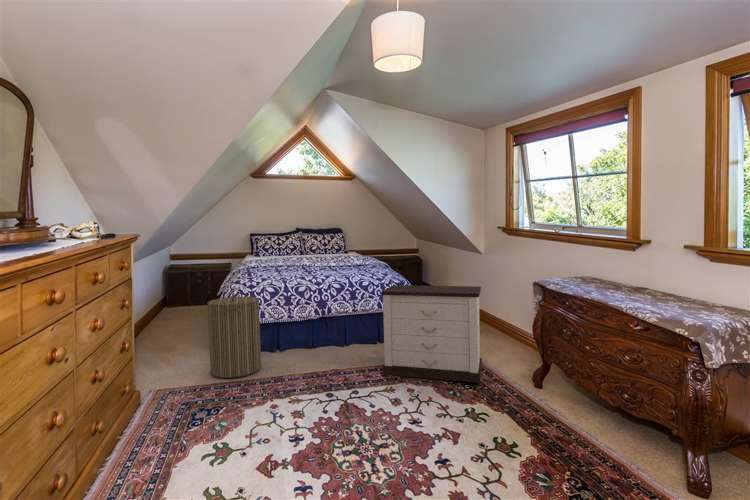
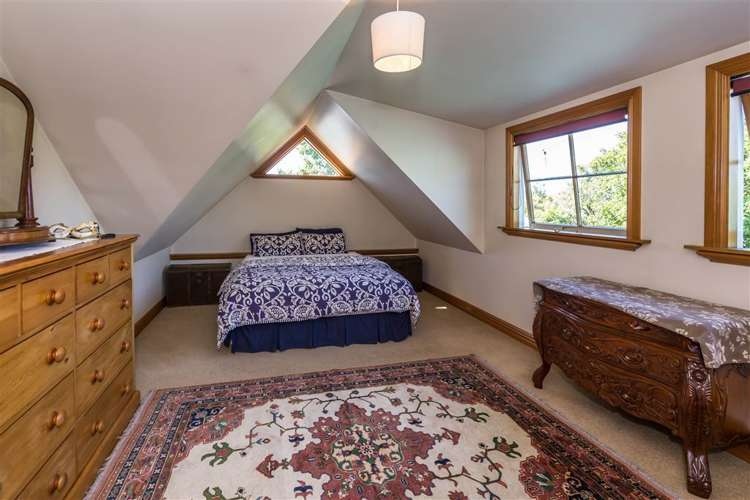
- nightstand [380,284,483,384]
- laundry hamper [206,288,262,379]
